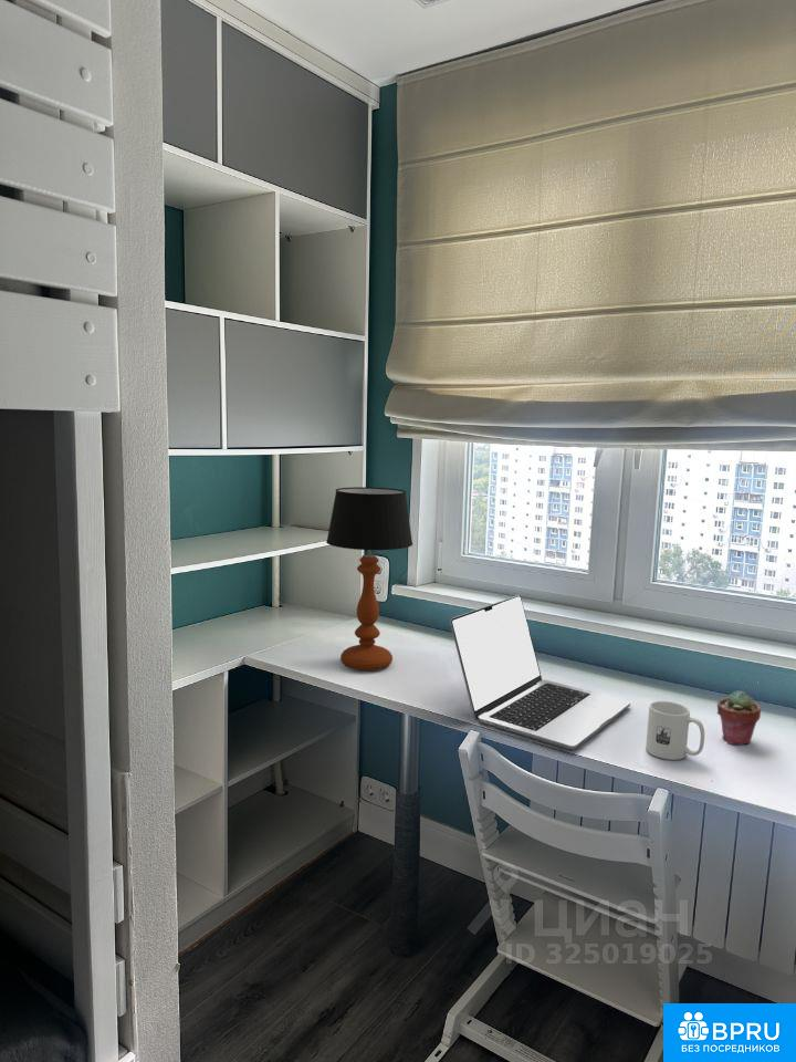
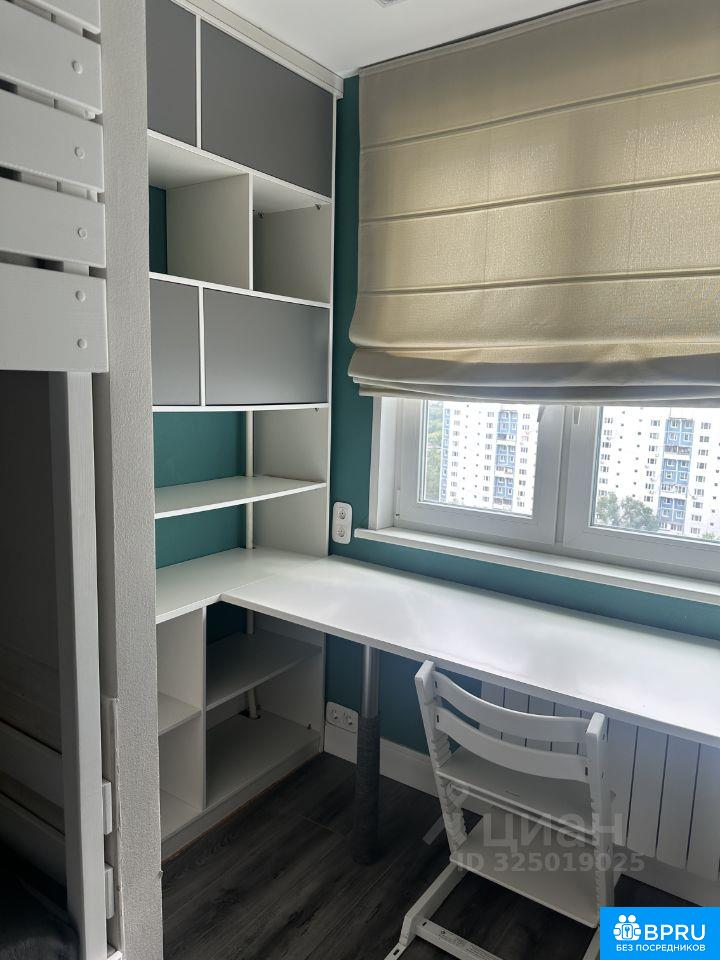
- potted succulent [716,689,762,746]
- laptop [449,594,631,751]
- table lamp [325,486,413,673]
- mug [645,700,705,761]
